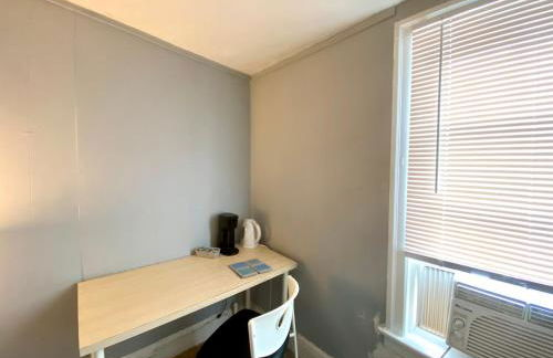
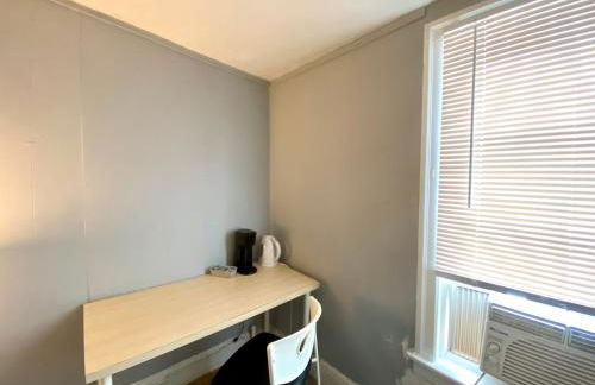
- drink coaster [228,257,274,278]
